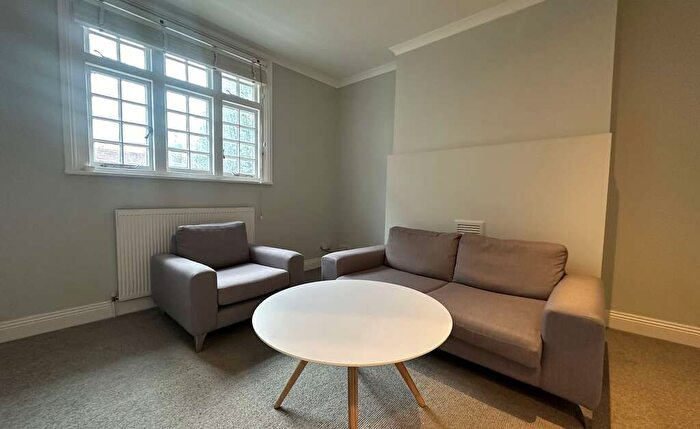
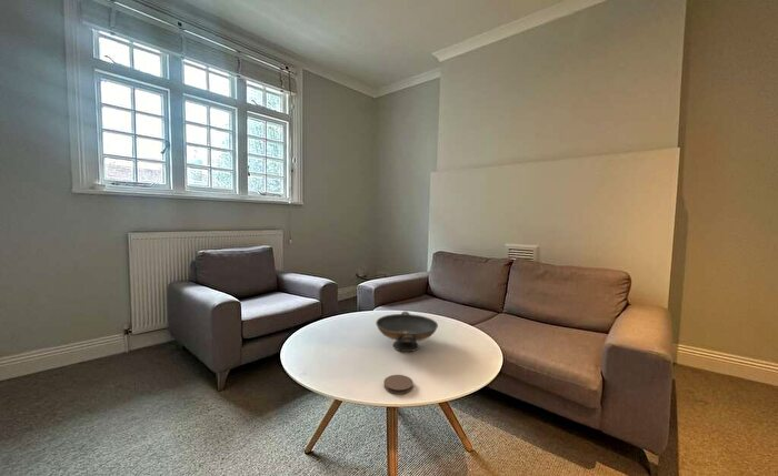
+ decorative bowl [375,311,439,353]
+ coaster [383,374,415,395]
